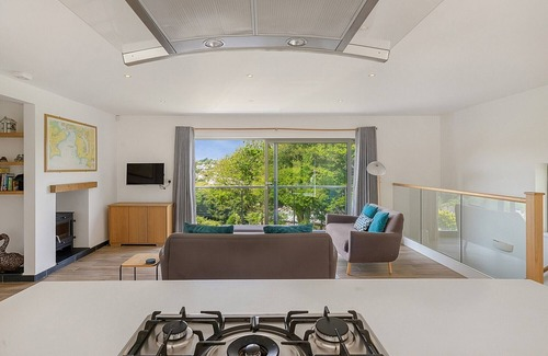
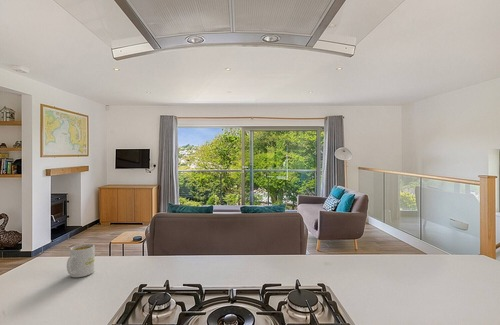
+ mug [66,243,96,278]
